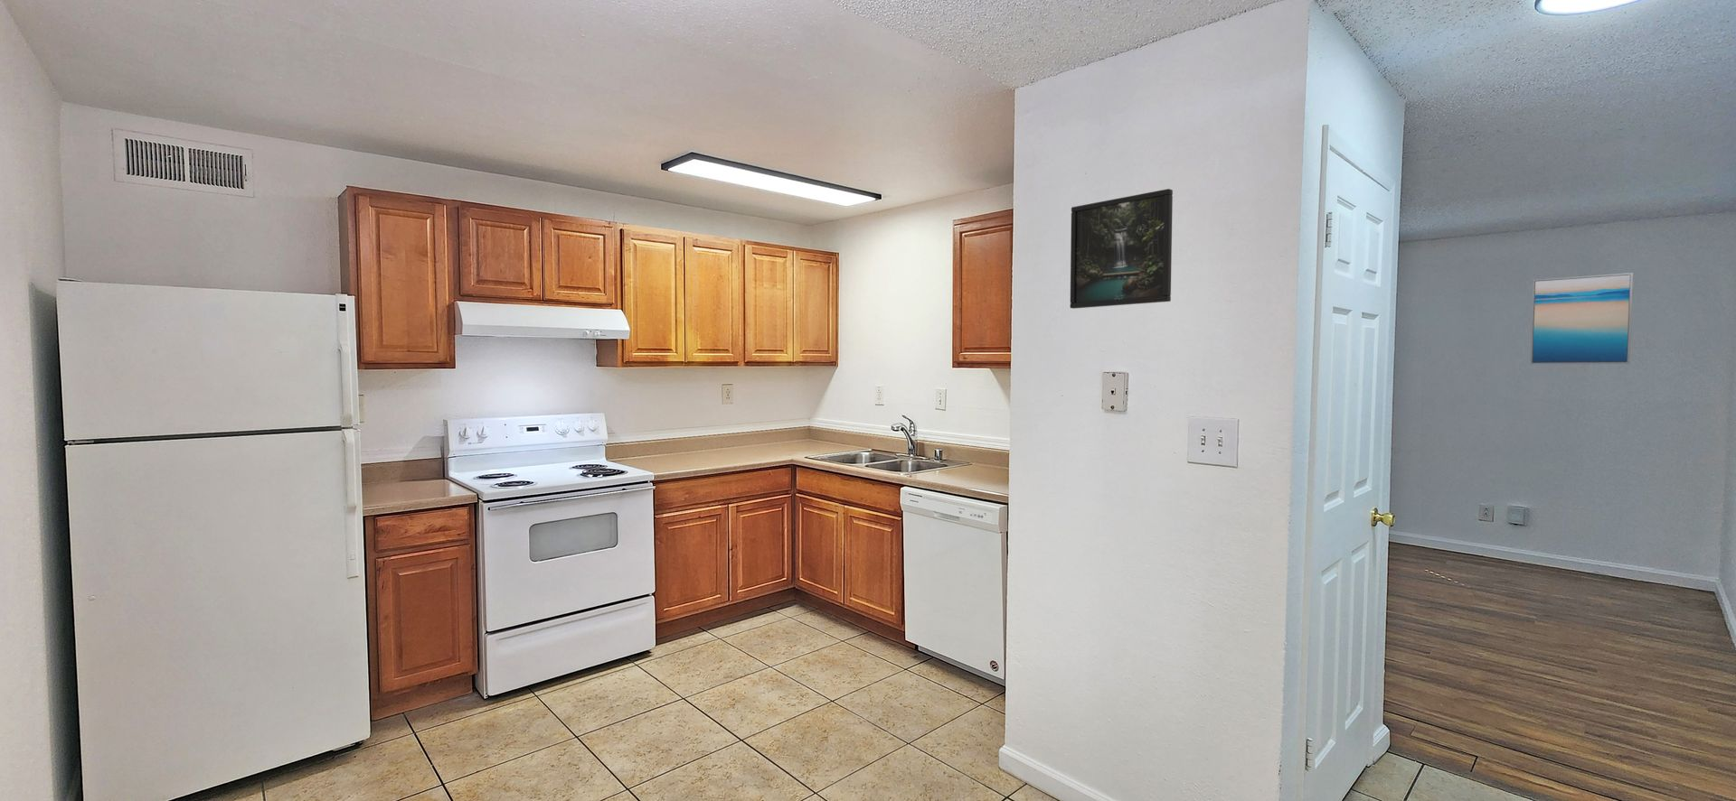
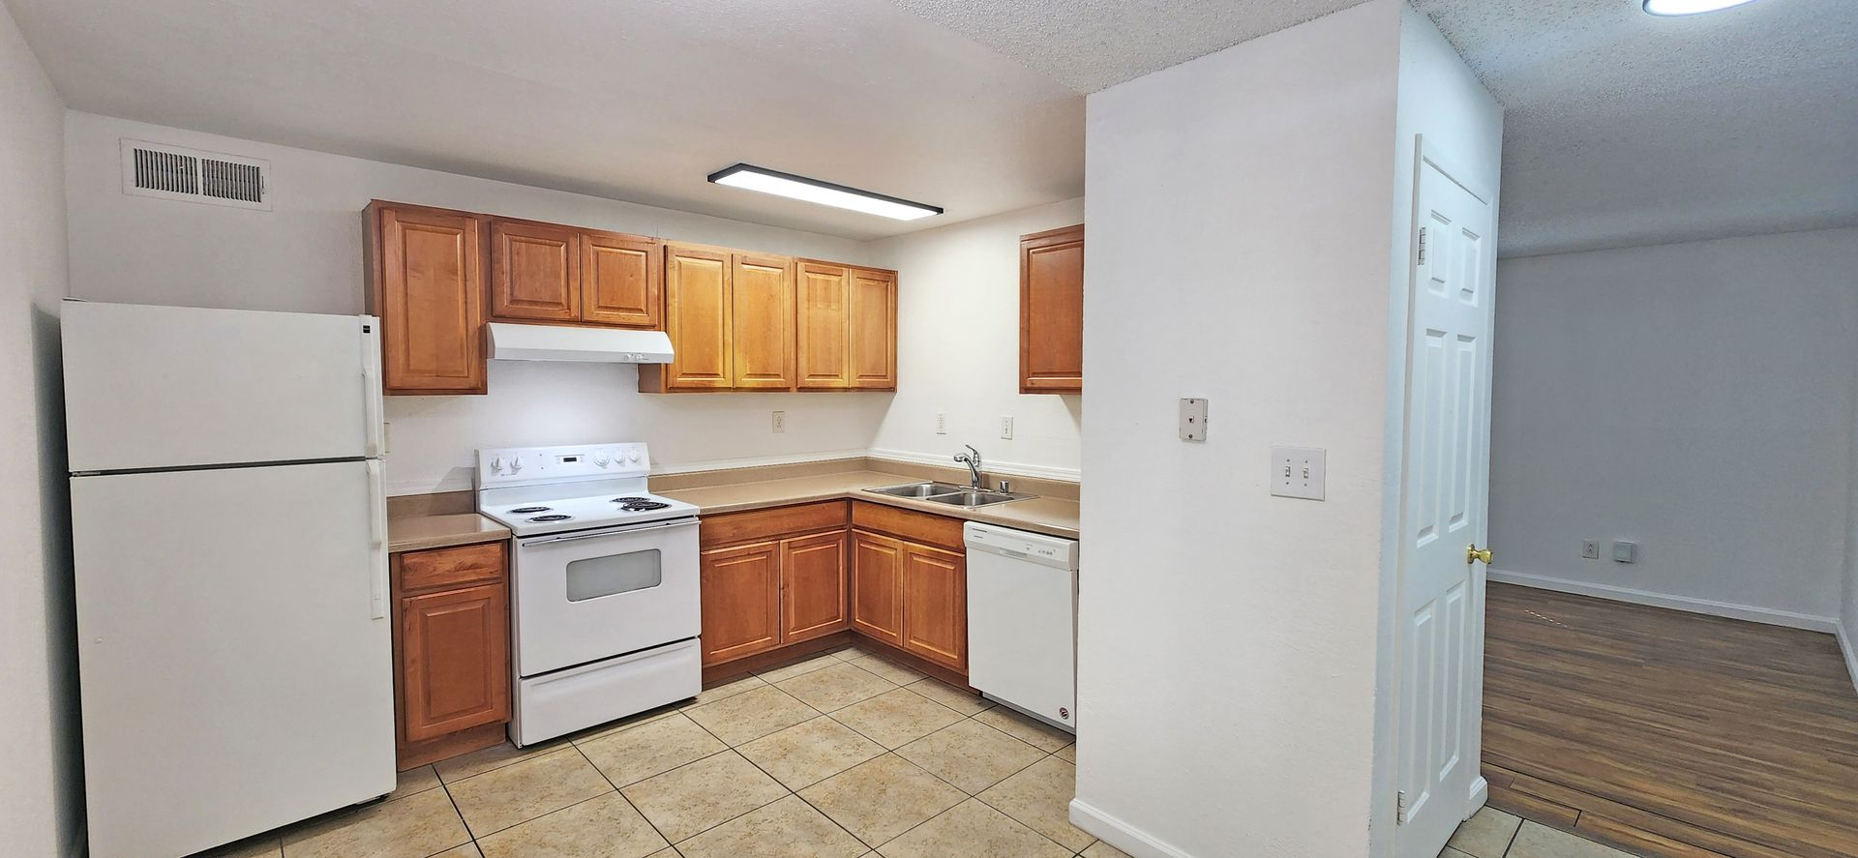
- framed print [1070,188,1174,310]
- wall art [1529,272,1634,366]
